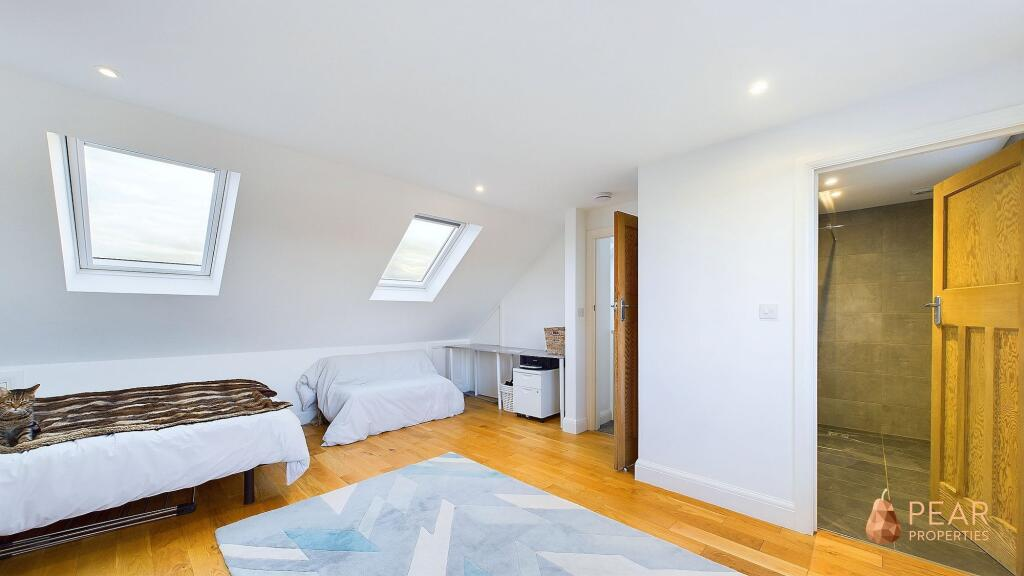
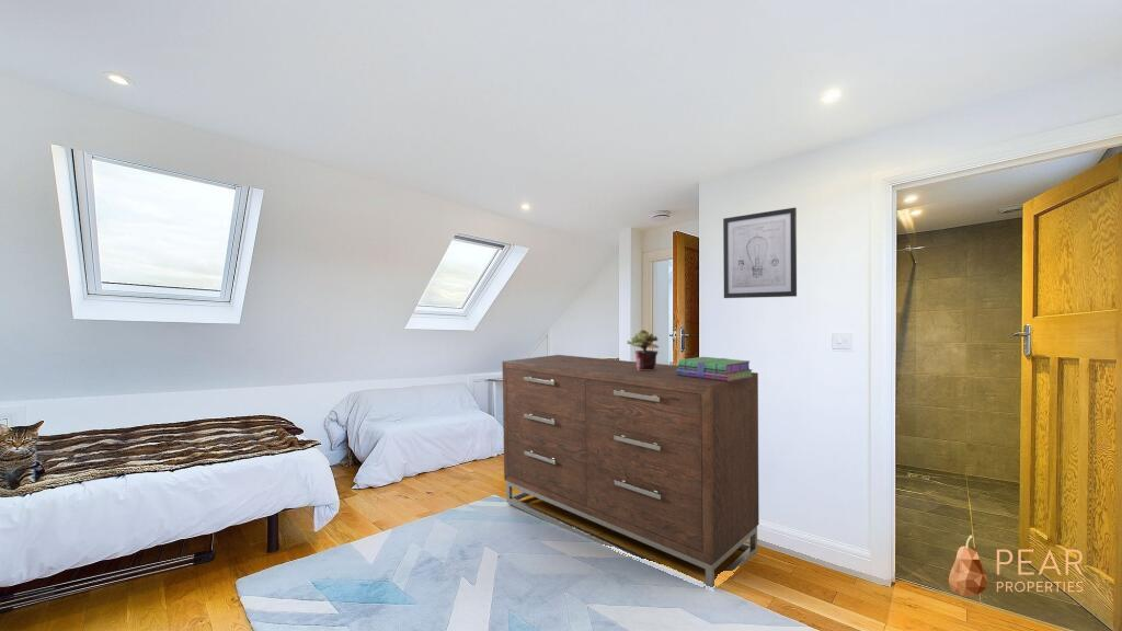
+ wall art [722,207,798,299]
+ potted plant [626,329,660,370]
+ dresser [502,354,760,587]
+ stack of books [676,356,753,381]
